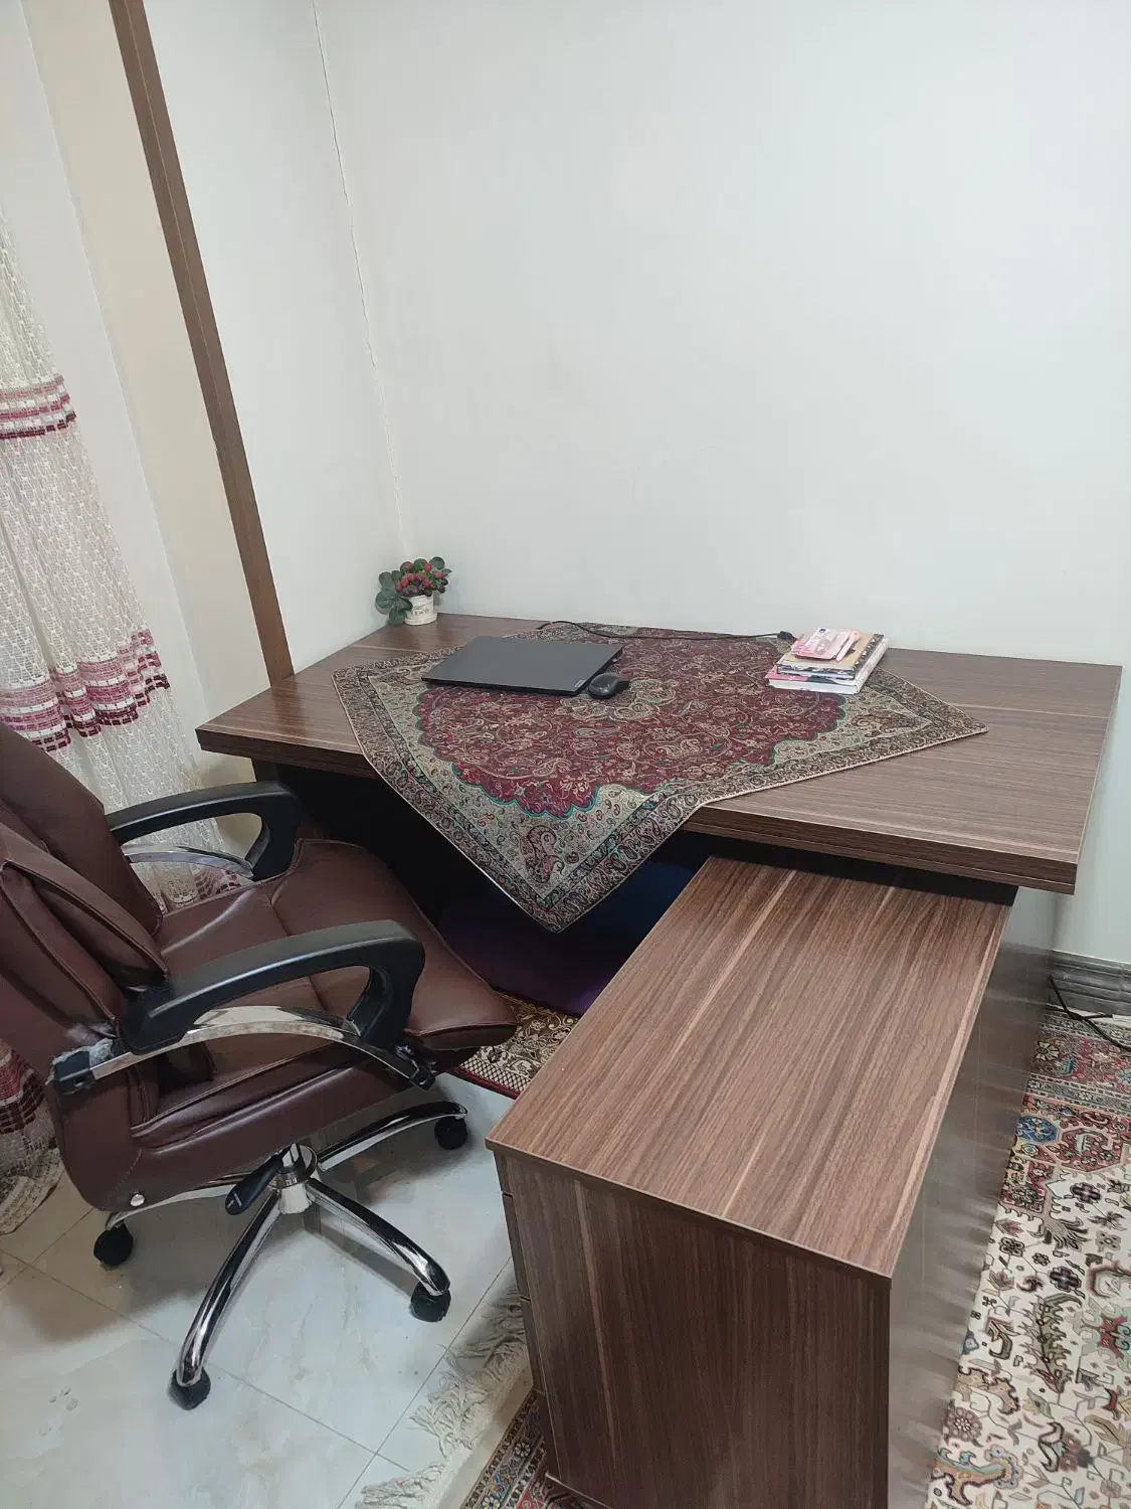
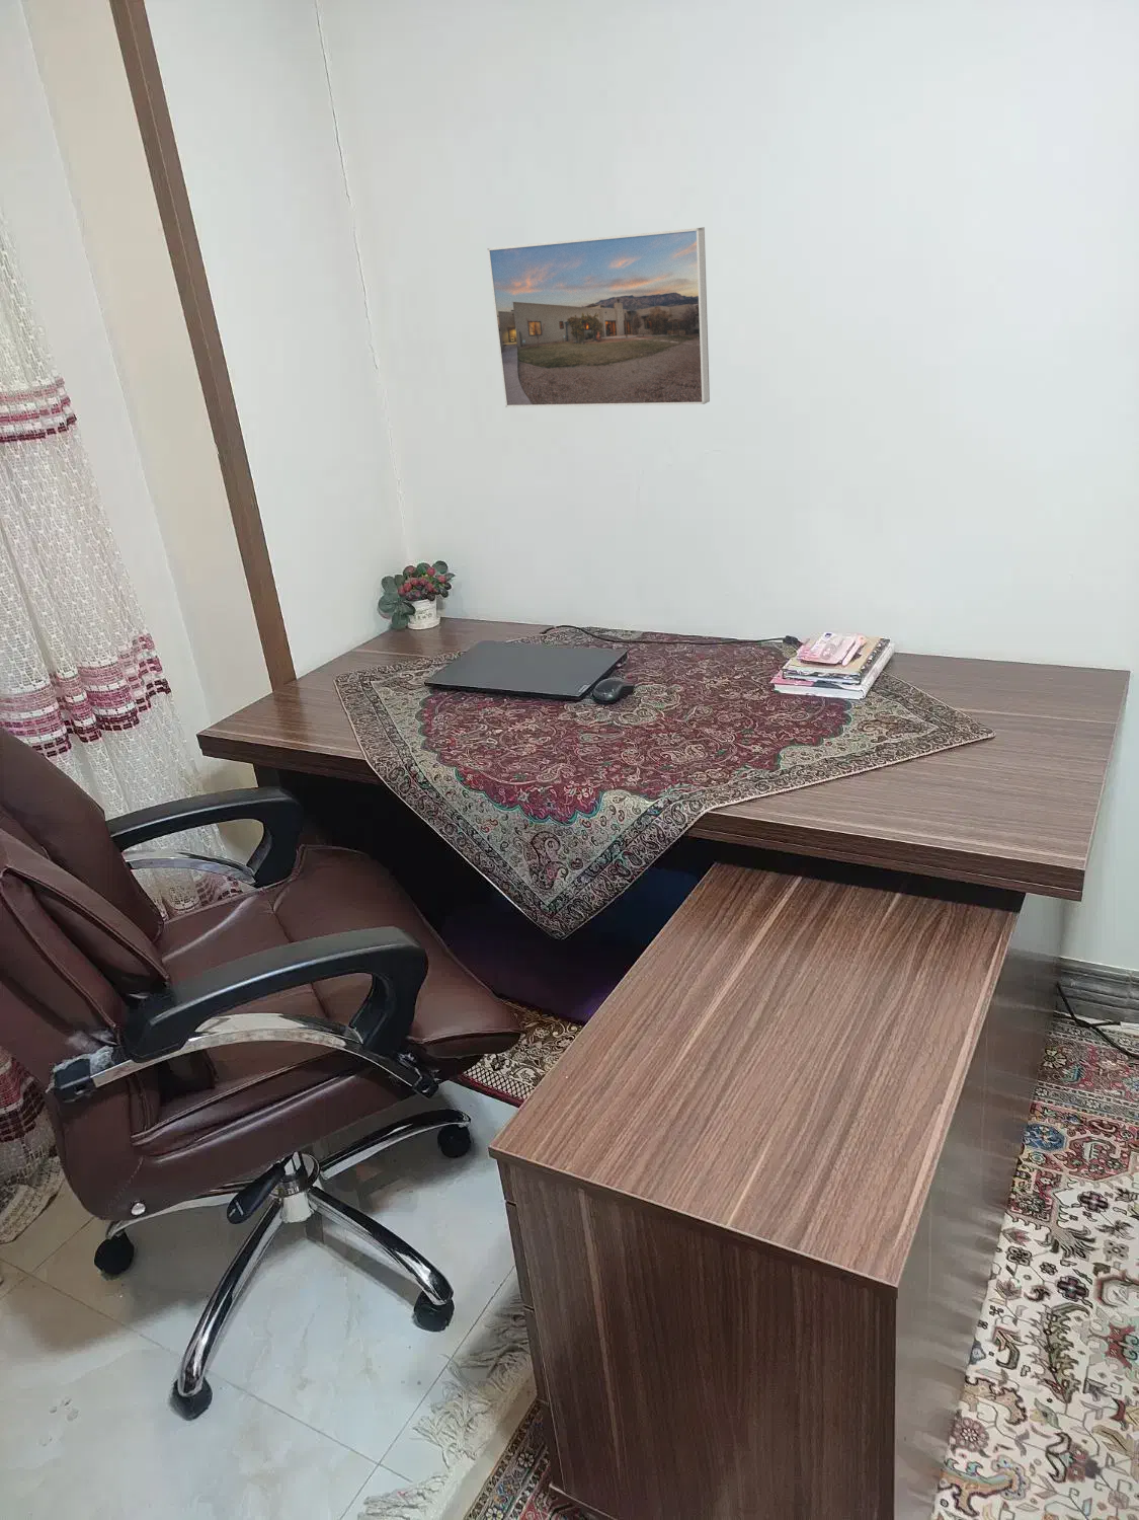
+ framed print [486,226,711,408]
